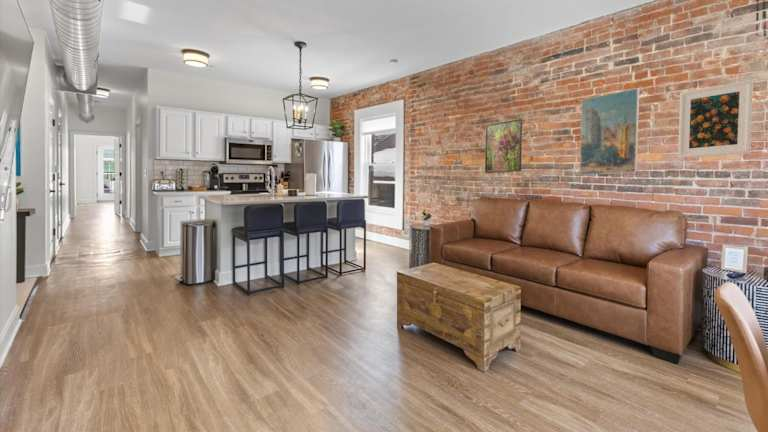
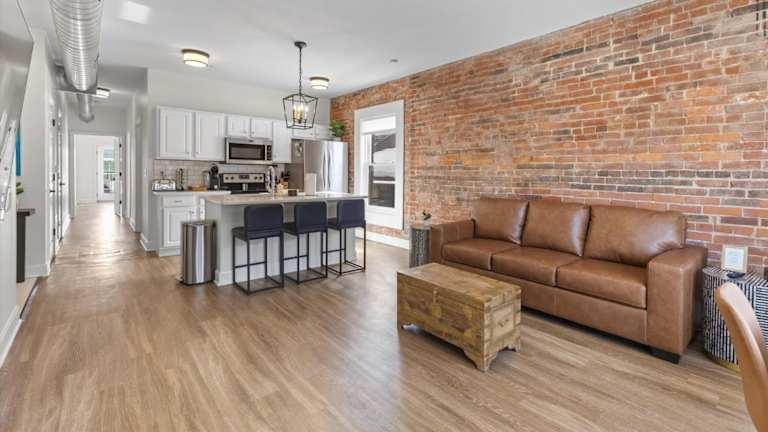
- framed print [484,118,523,174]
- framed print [579,87,640,176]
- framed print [677,79,754,159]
